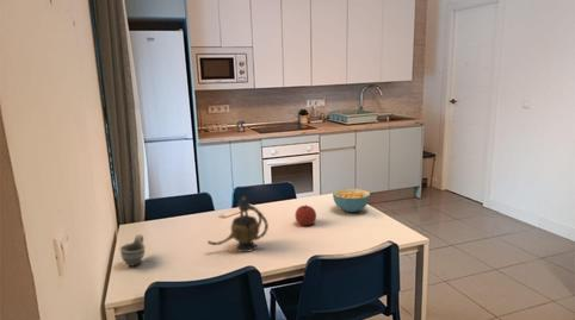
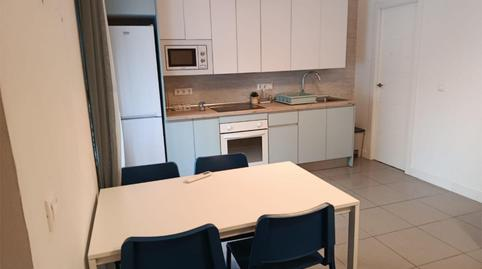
- teapot [206,195,270,253]
- cereal bowl [332,188,371,214]
- cup [118,233,147,266]
- fruit [295,203,317,227]
